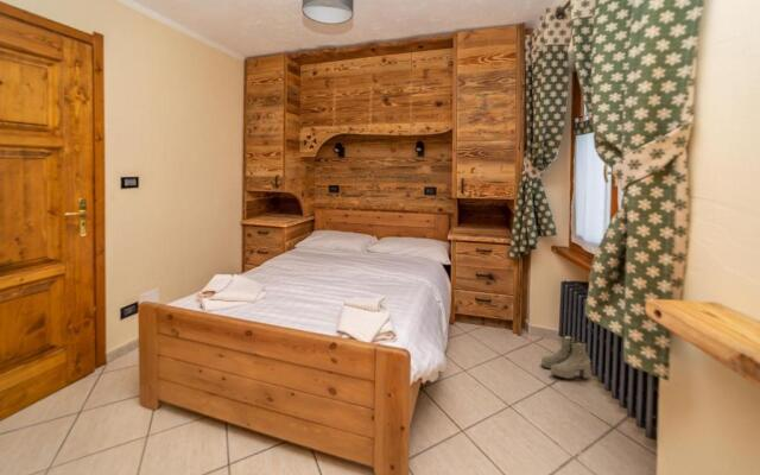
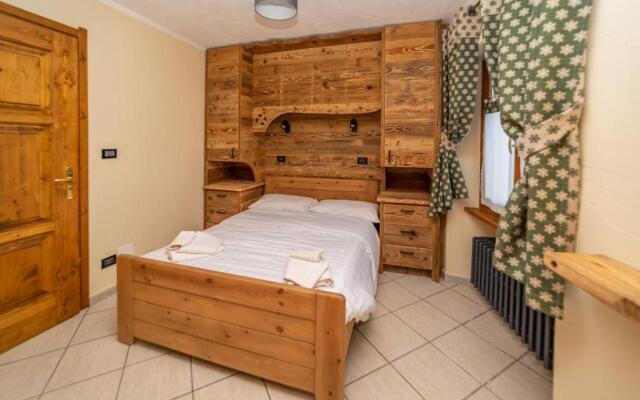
- boots [540,334,593,380]
